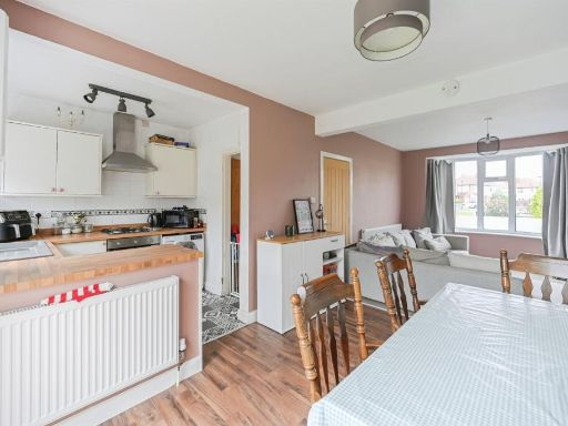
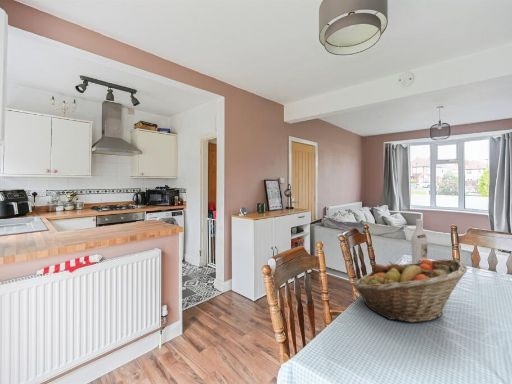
+ wine bottle [410,218,428,263]
+ fruit basket [352,258,468,323]
